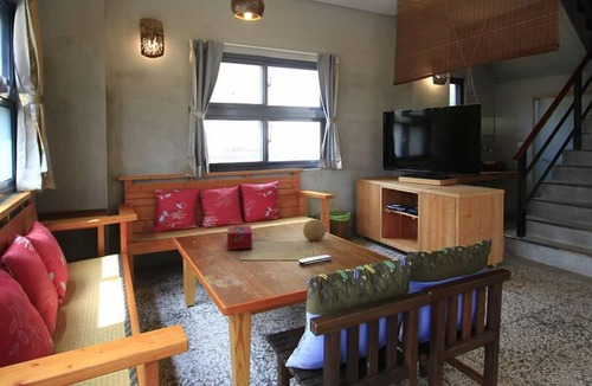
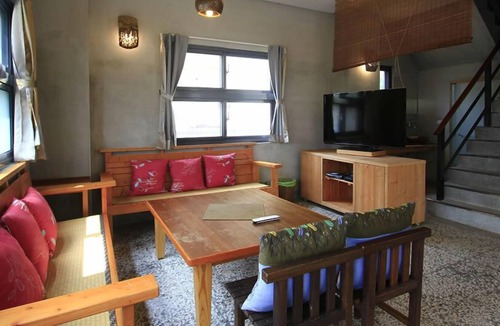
- decorative ball [302,218,327,242]
- tissue box [226,224,253,251]
